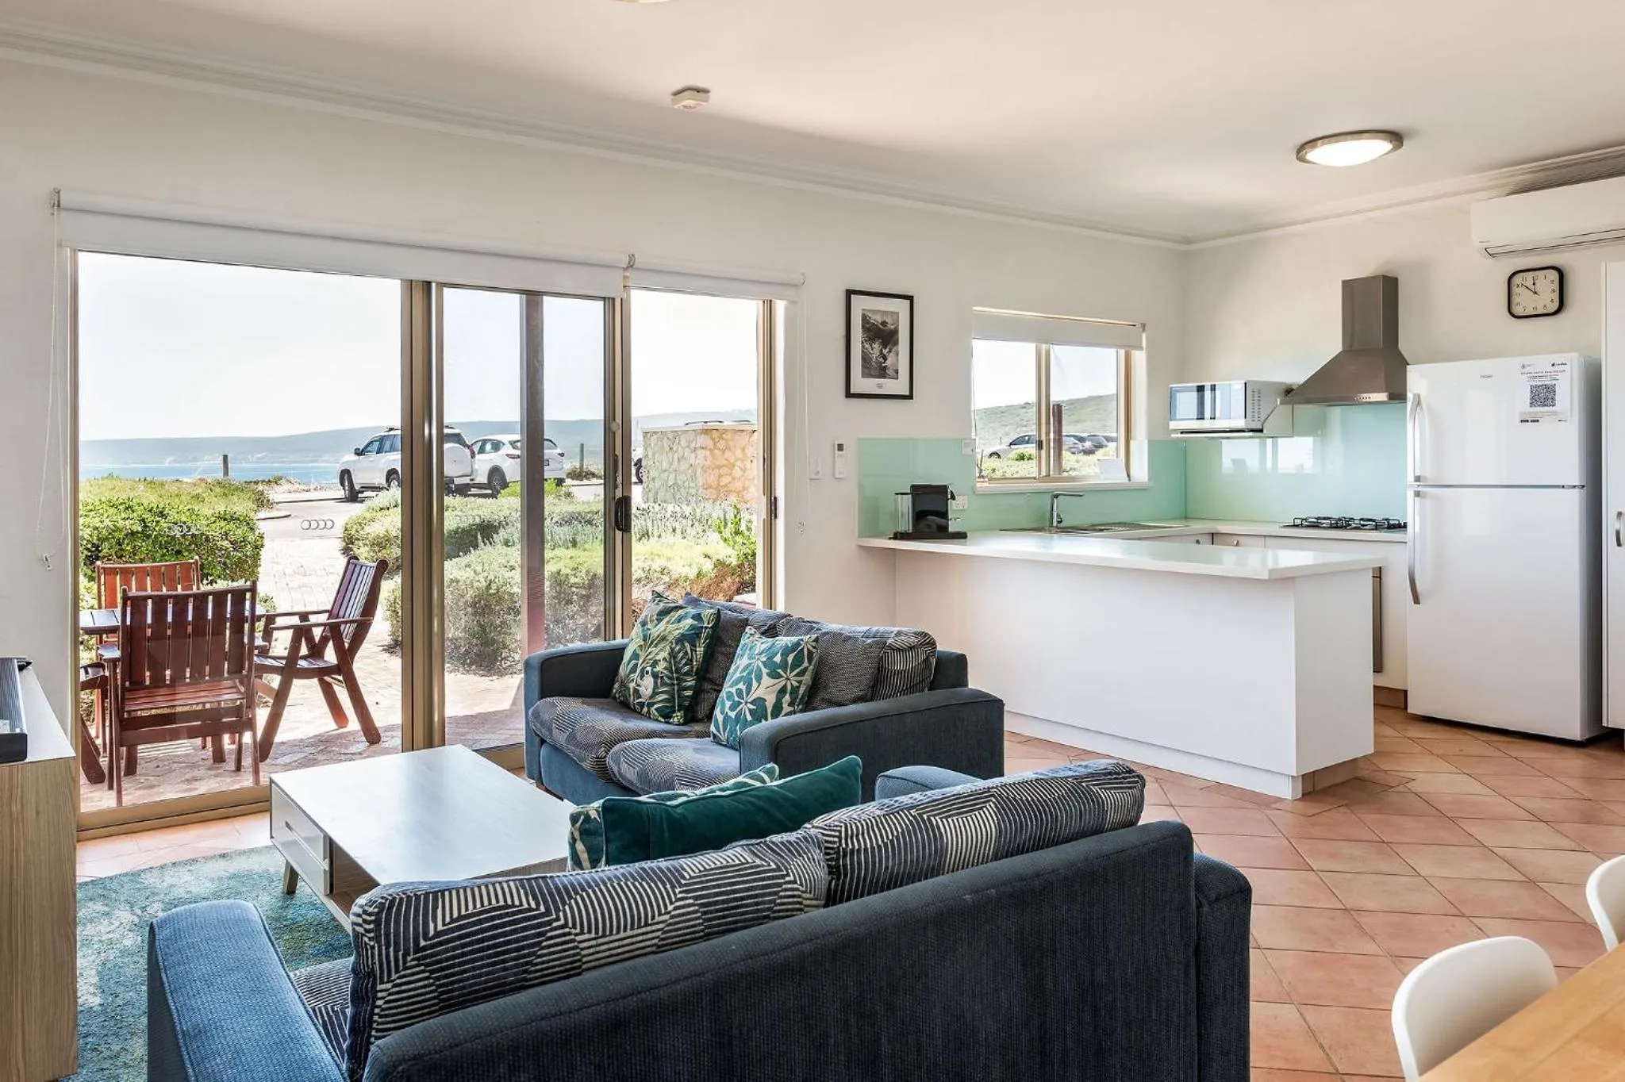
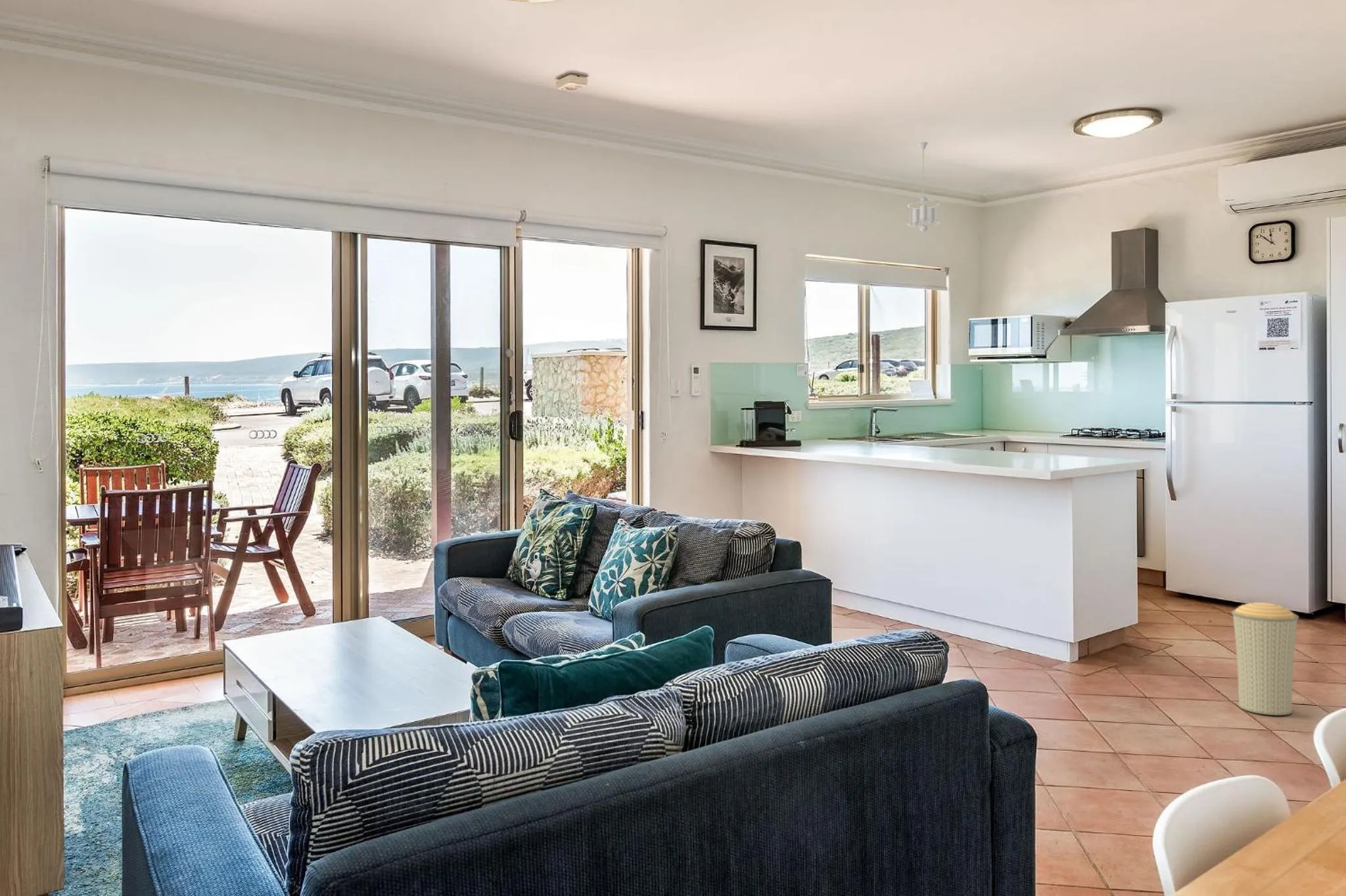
+ pendant light [907,141,940,233]
+ trash can [1231,602,1299,716]
